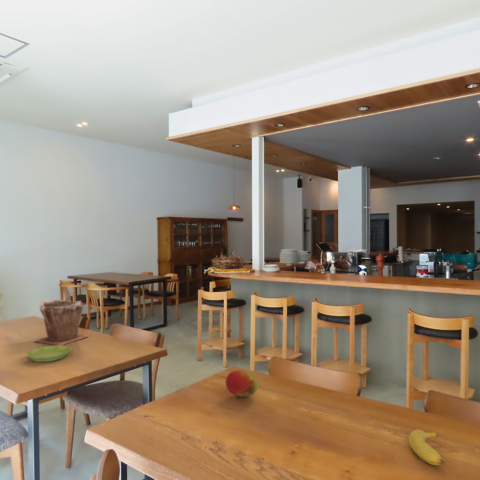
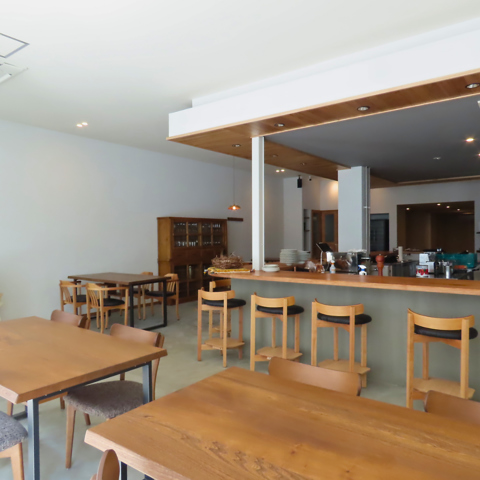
- saucer [25,344,72,363]
- fruit [225,369,259,398]
- plant pot [33,299,89,345]
- banana [408,429,446,467]
